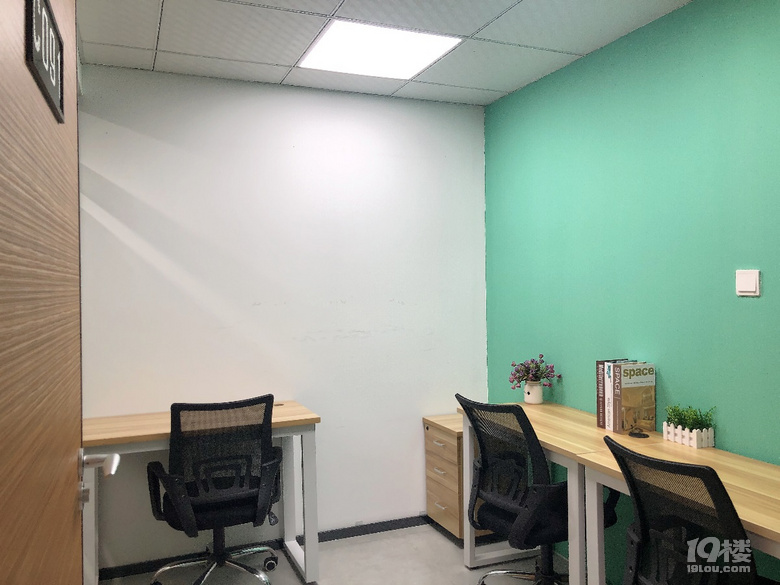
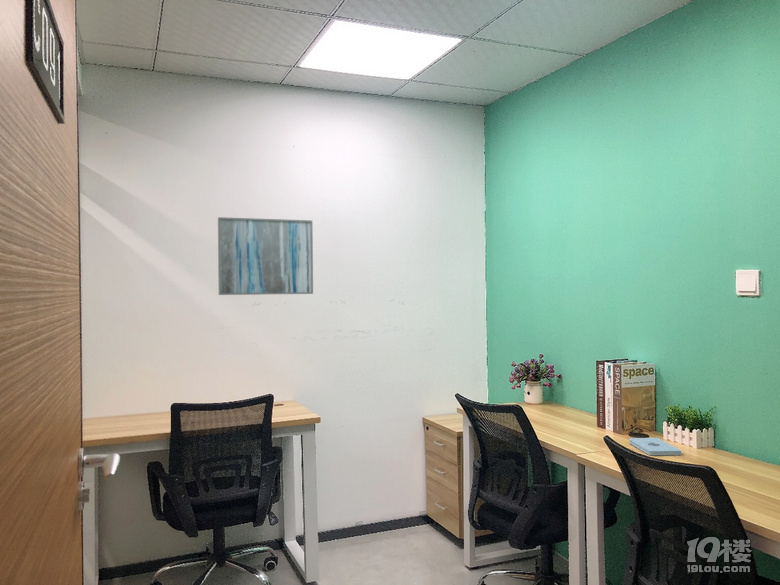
+ notepad [628,437,682,456]
+ wall art [217,216,314,296]
